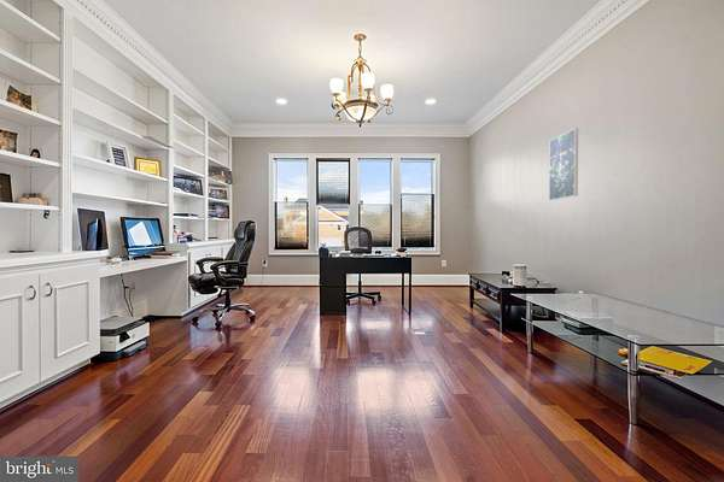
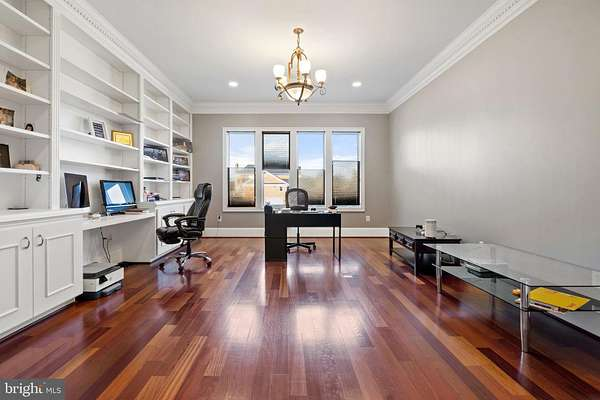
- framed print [548,127,579,202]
